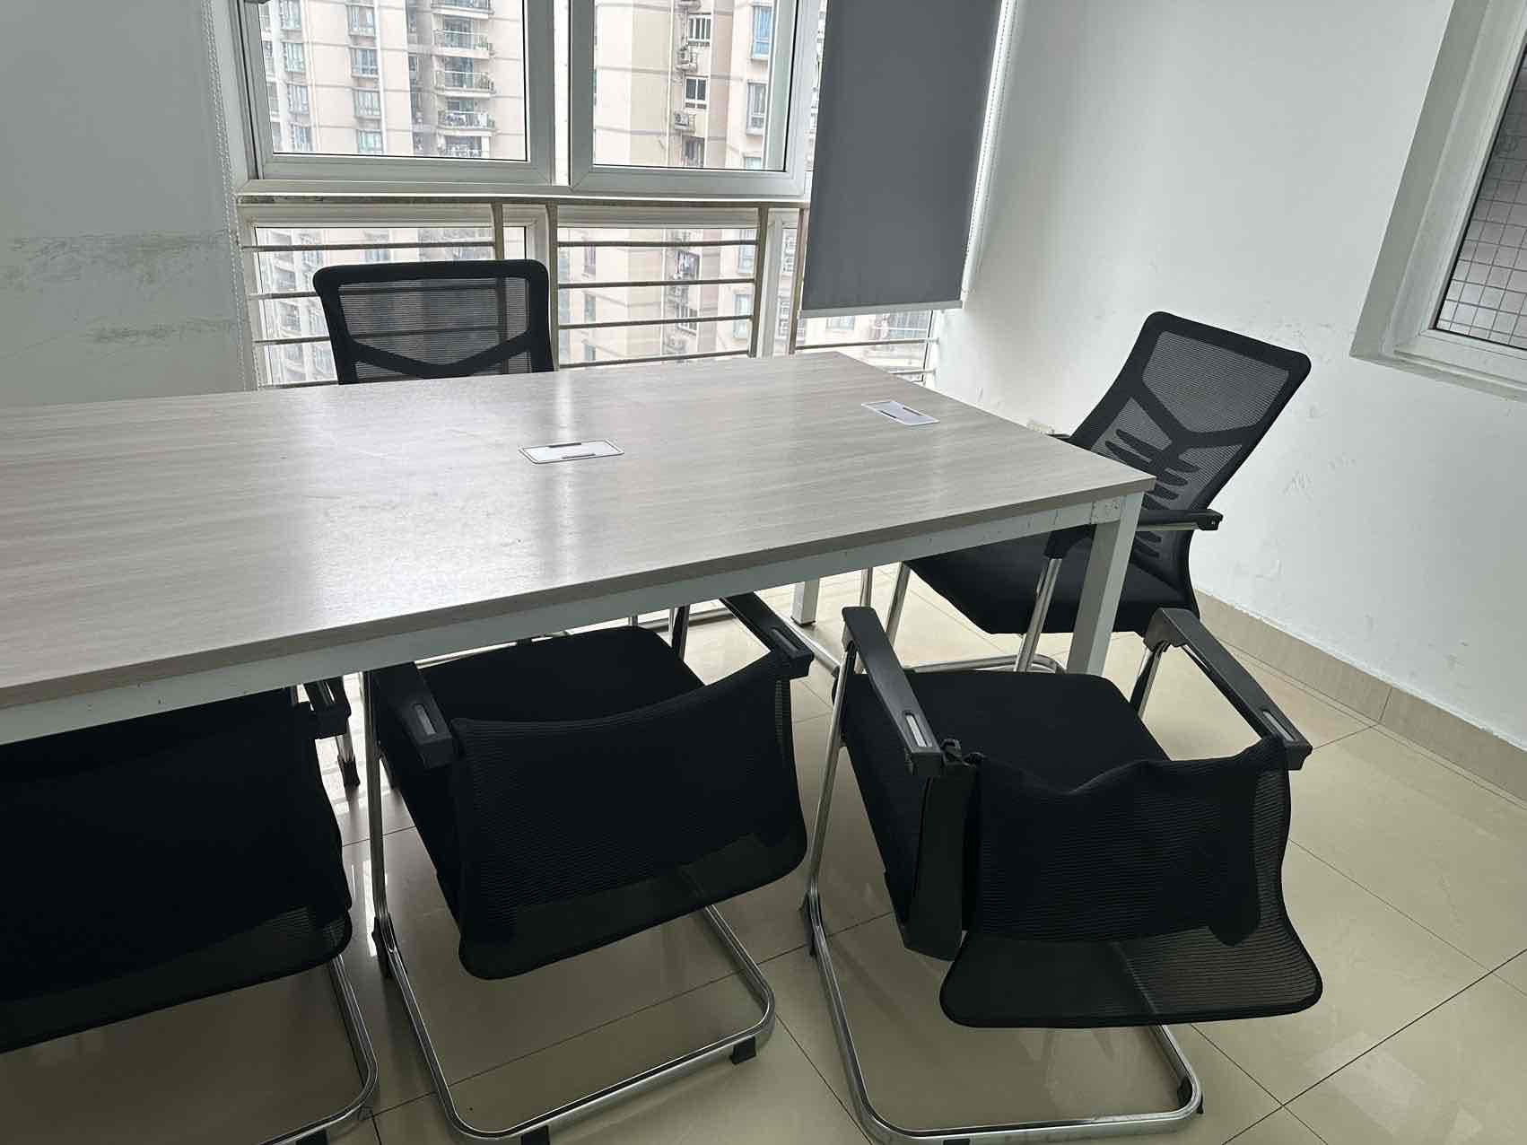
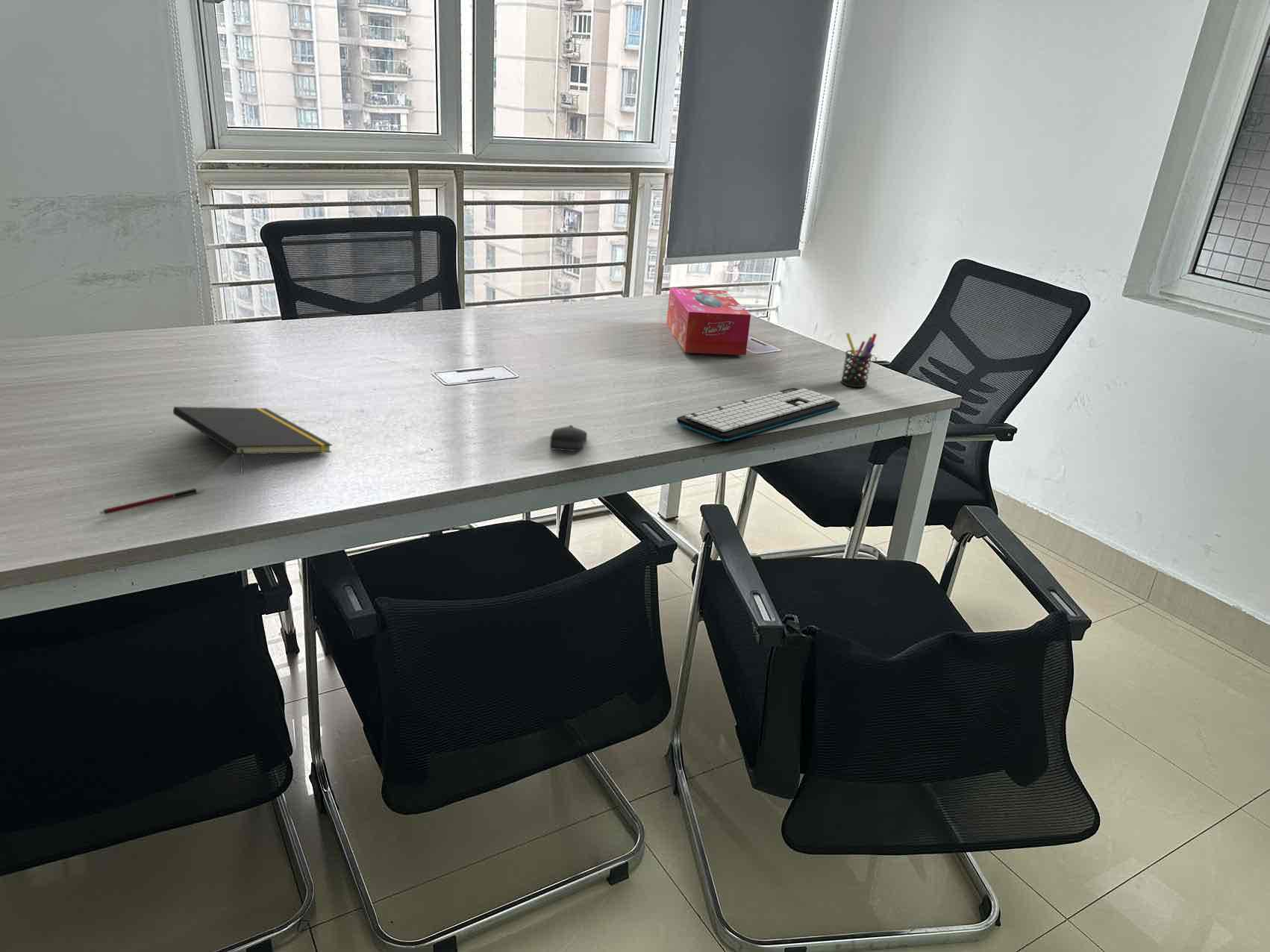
+ pen holder [840,332,878,388]
+ notepad [172,406,333,475]
+ computer mouse [549,425,588,452]
+ pen [99,487,207,516]
+ keyboard [676,387,840,442]
+ tissue box [666,287,751,356]
